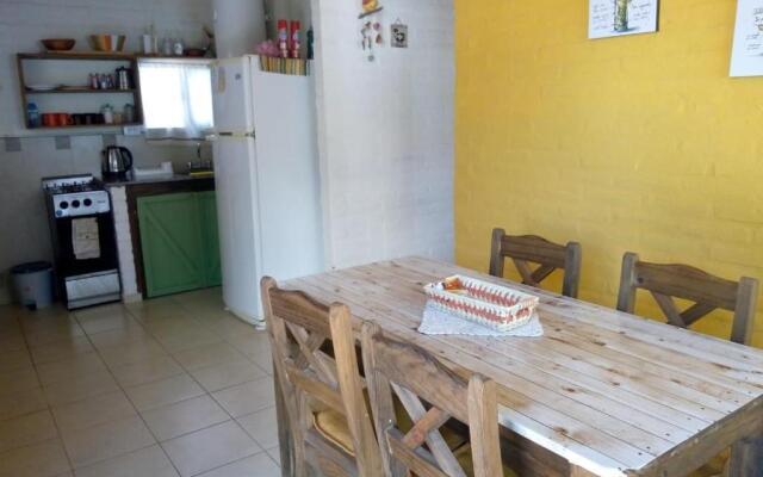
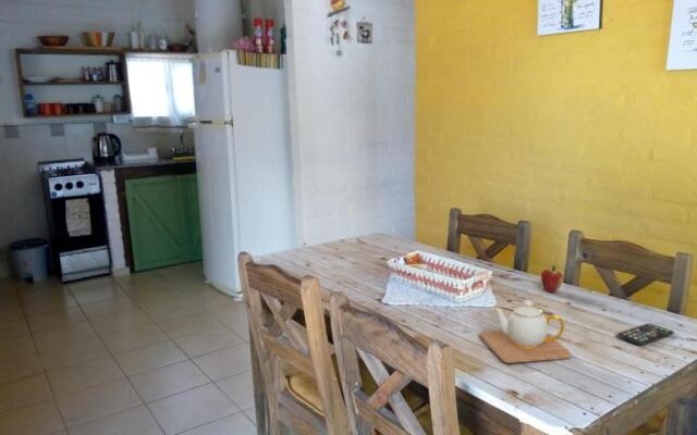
+ smartphone [616,322,675,346]
+ teapot [479,299,572,364]
+ fruit [540,263,564,294]
